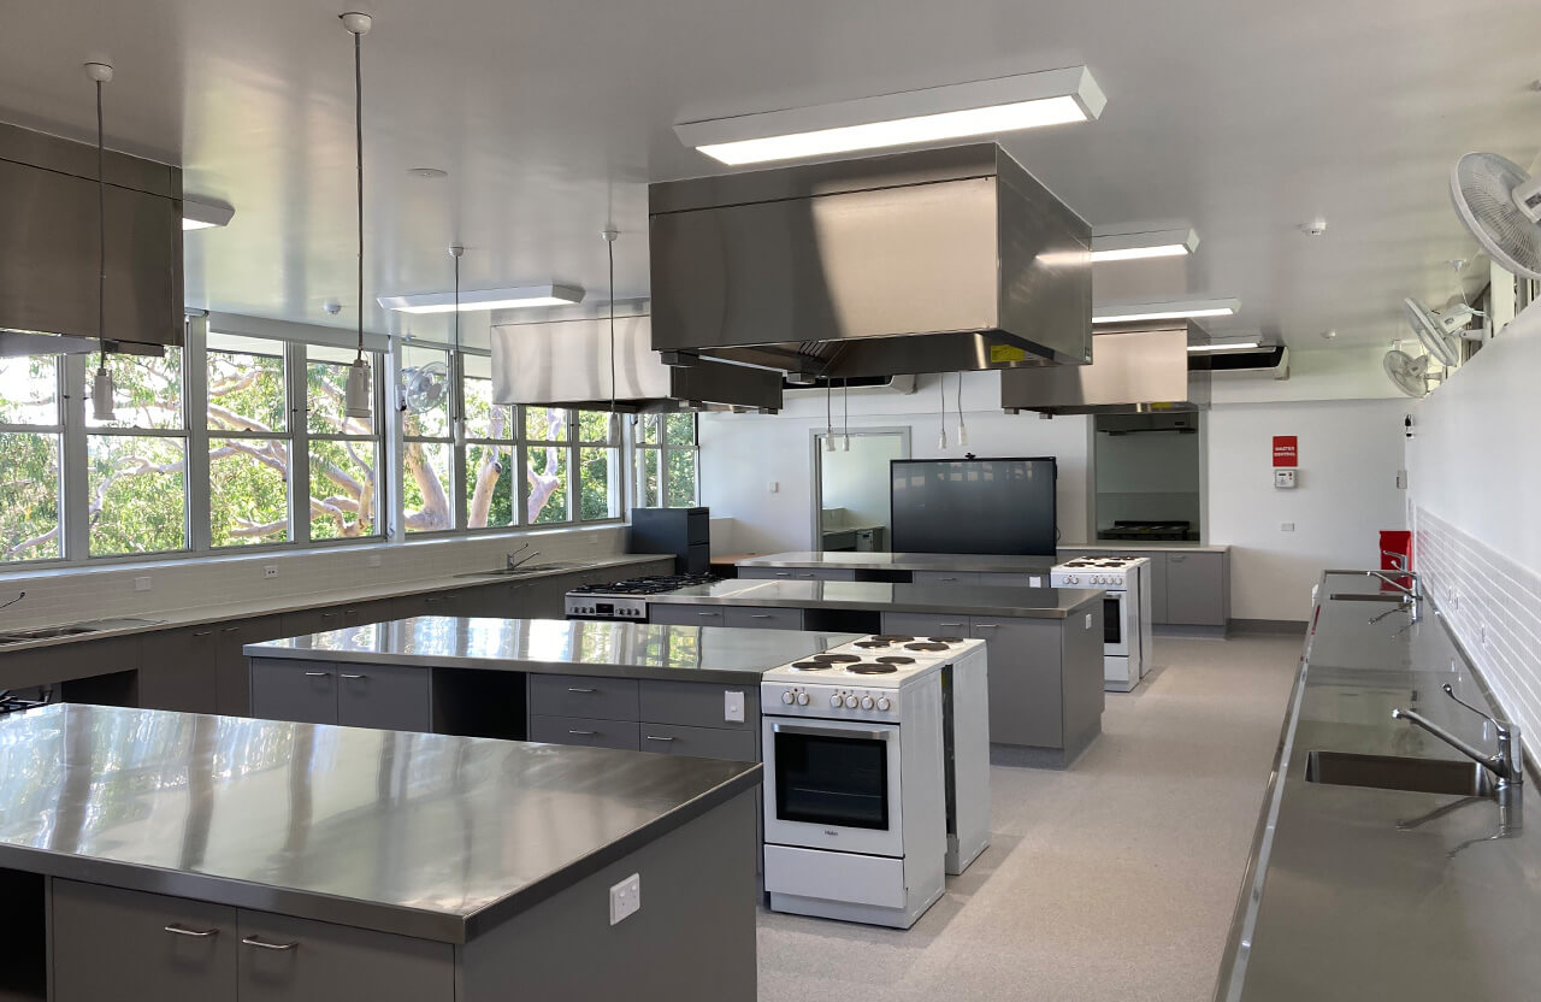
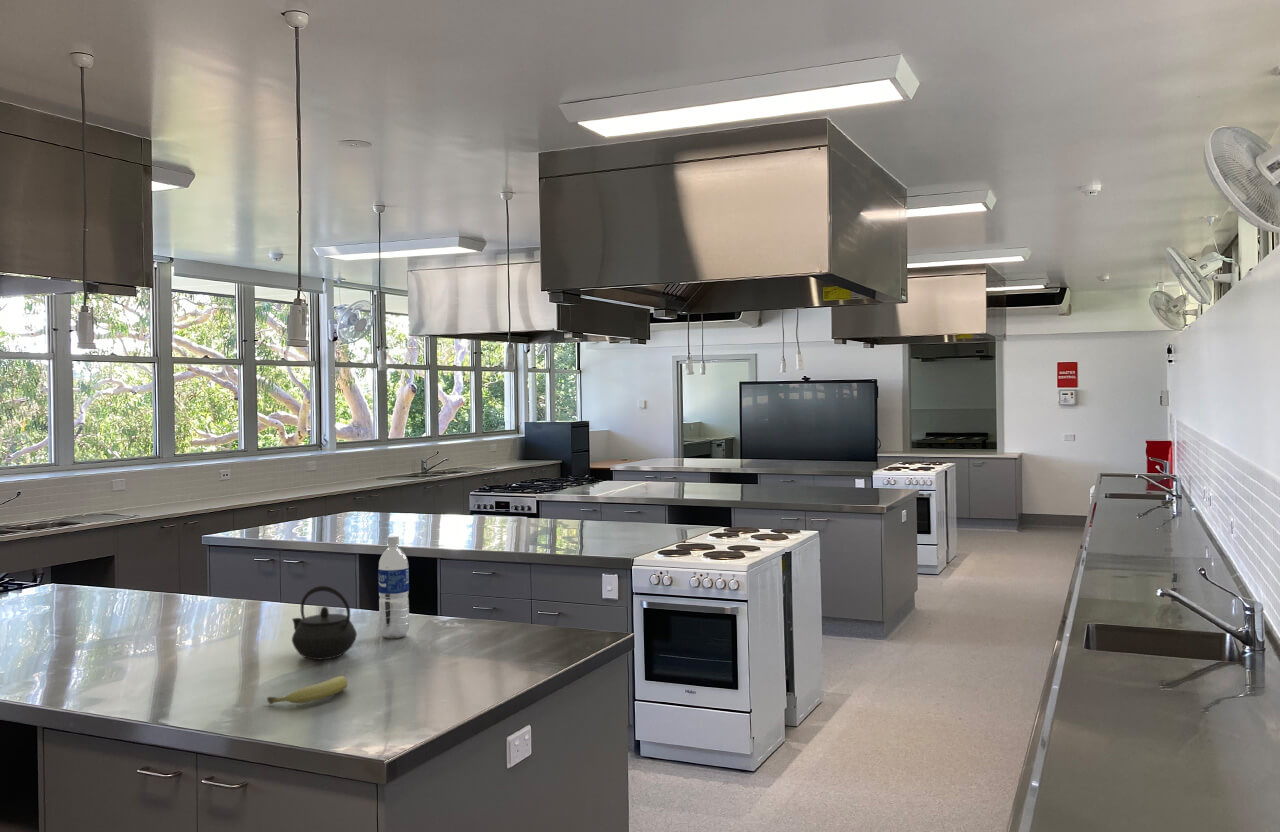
+ water bottle [377,535,410,639]
+ fruit [266,675,349,705]
+ kettle [291,585,358,661]
